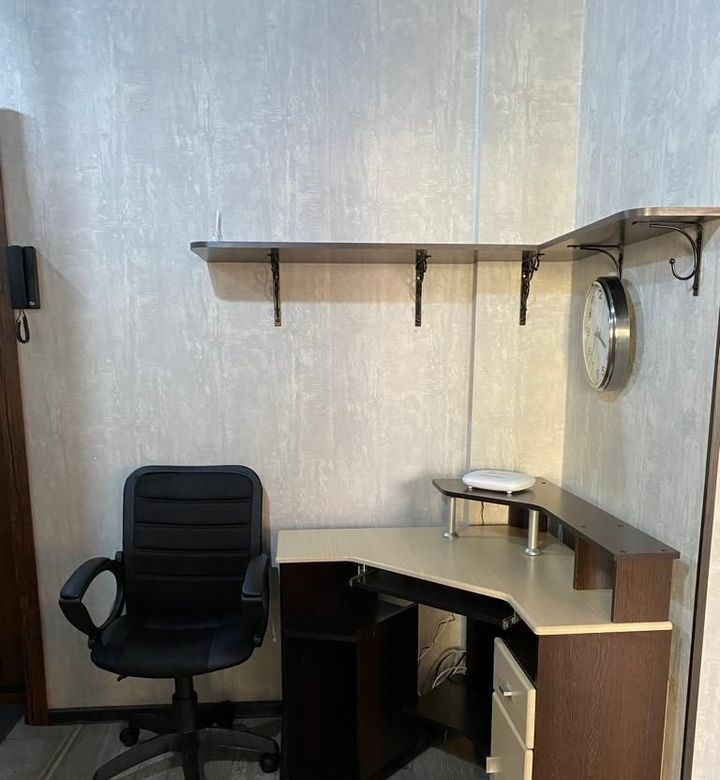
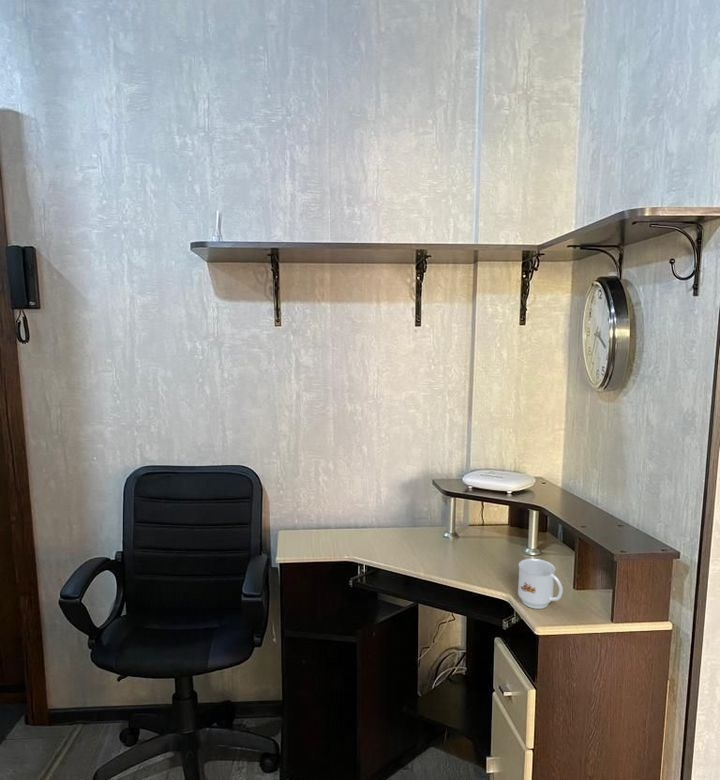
+ mug [517,558,564,610]
